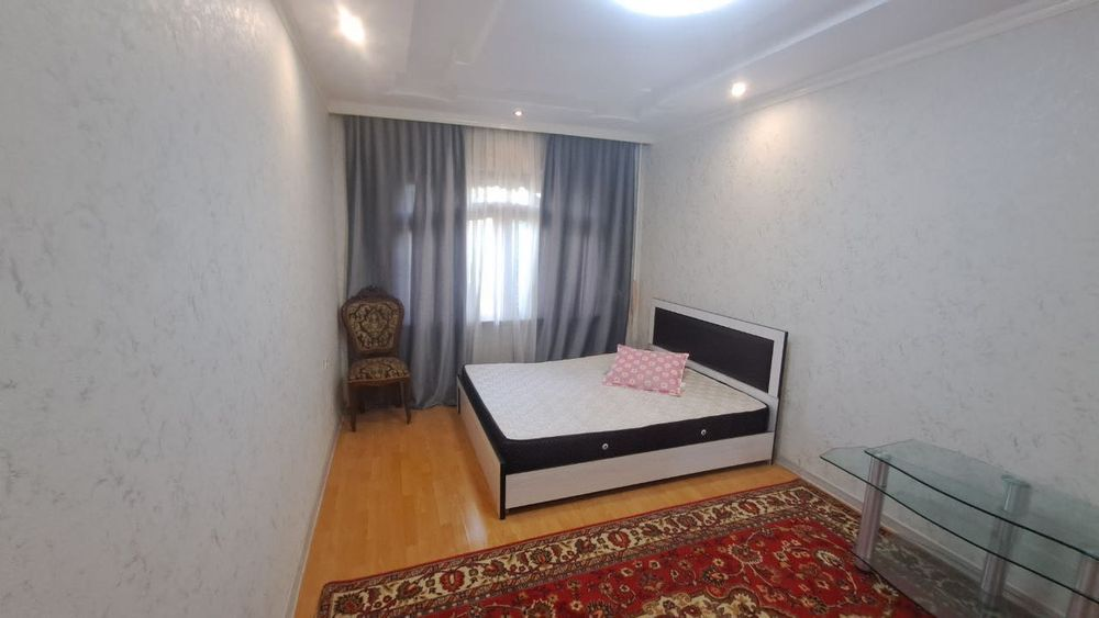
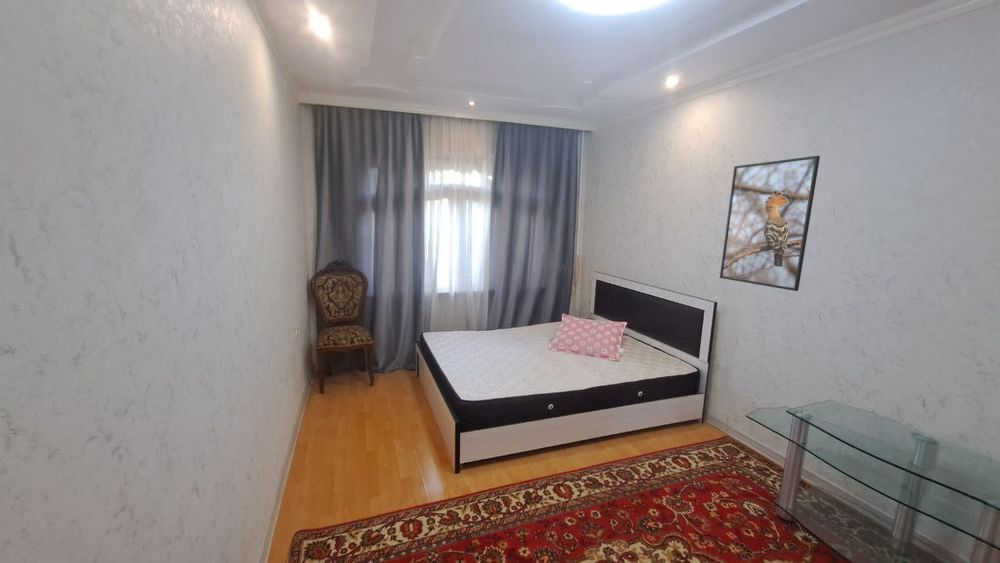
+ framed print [719,155,821,292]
